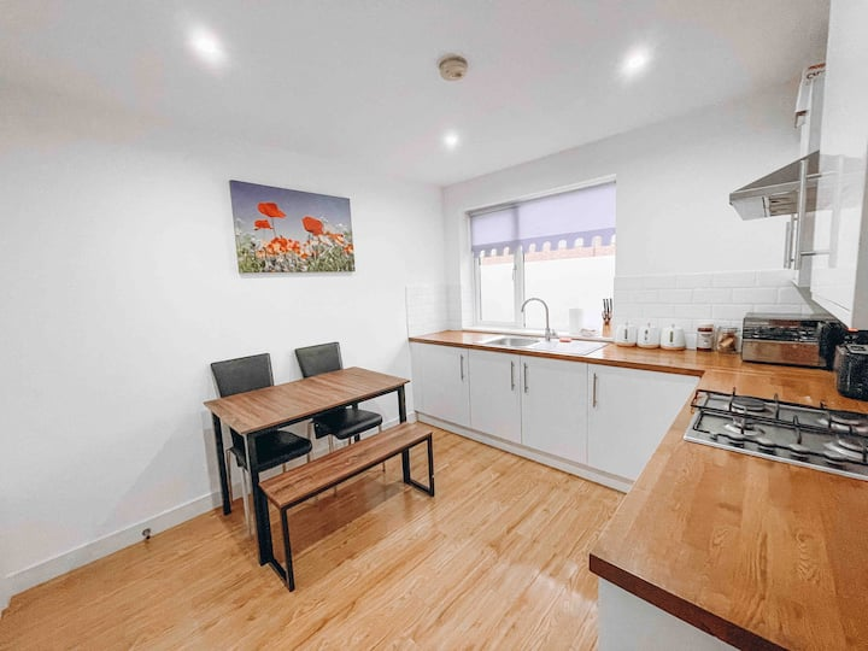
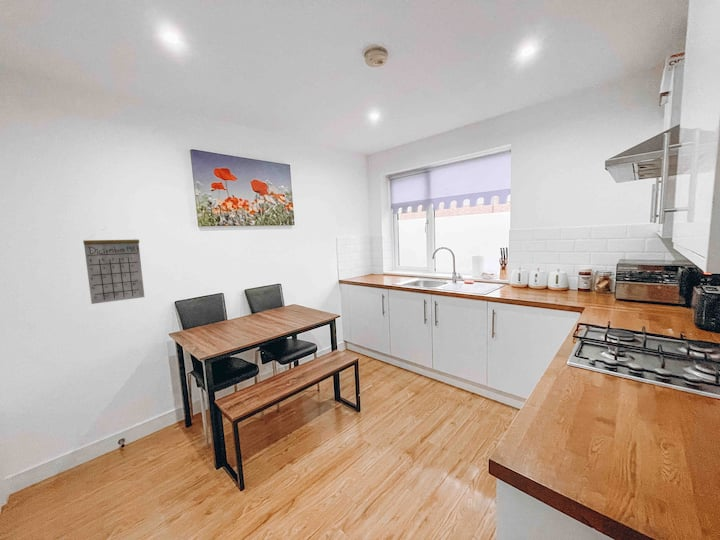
+ calendar [82,228,145,305]
